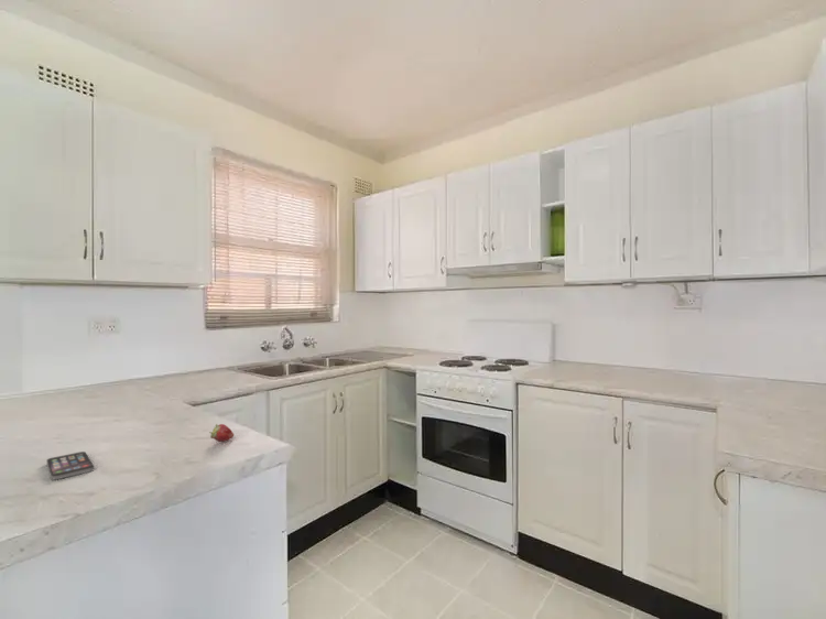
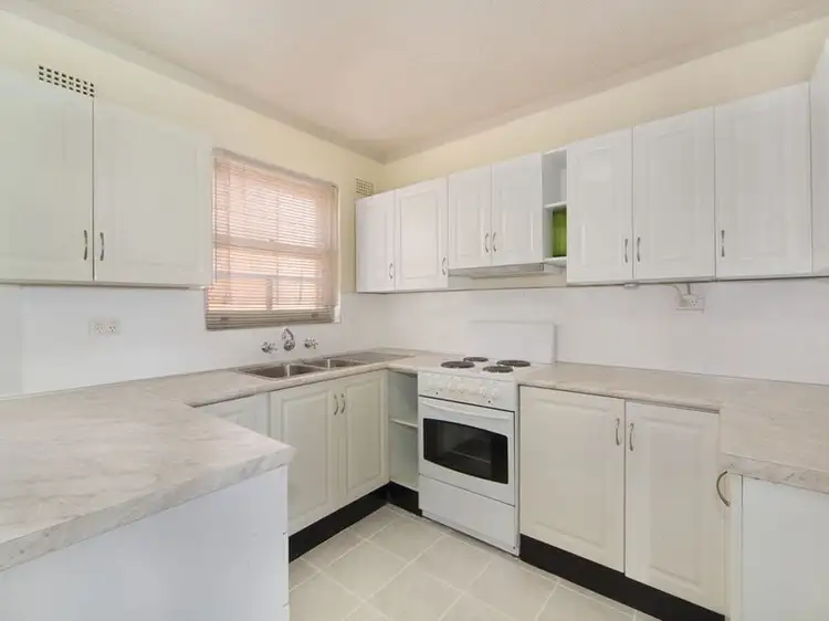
- fruit [208,423,235,443]
- smartphone [46,450,95,481]
